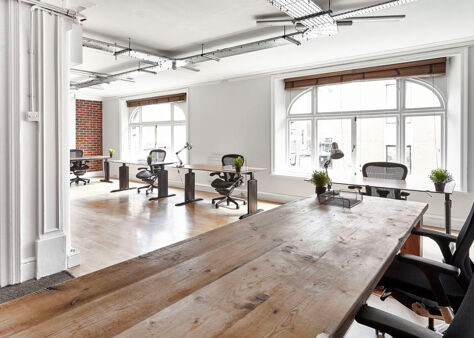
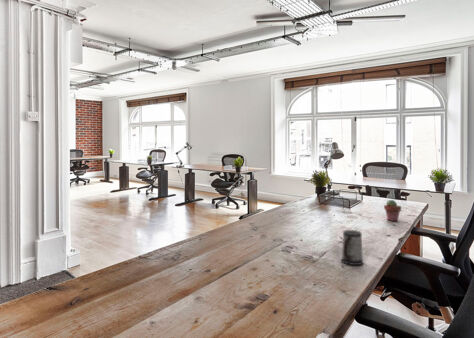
+ mug [340,229,365,266]
+ potted succulent [383,199,402,222]
